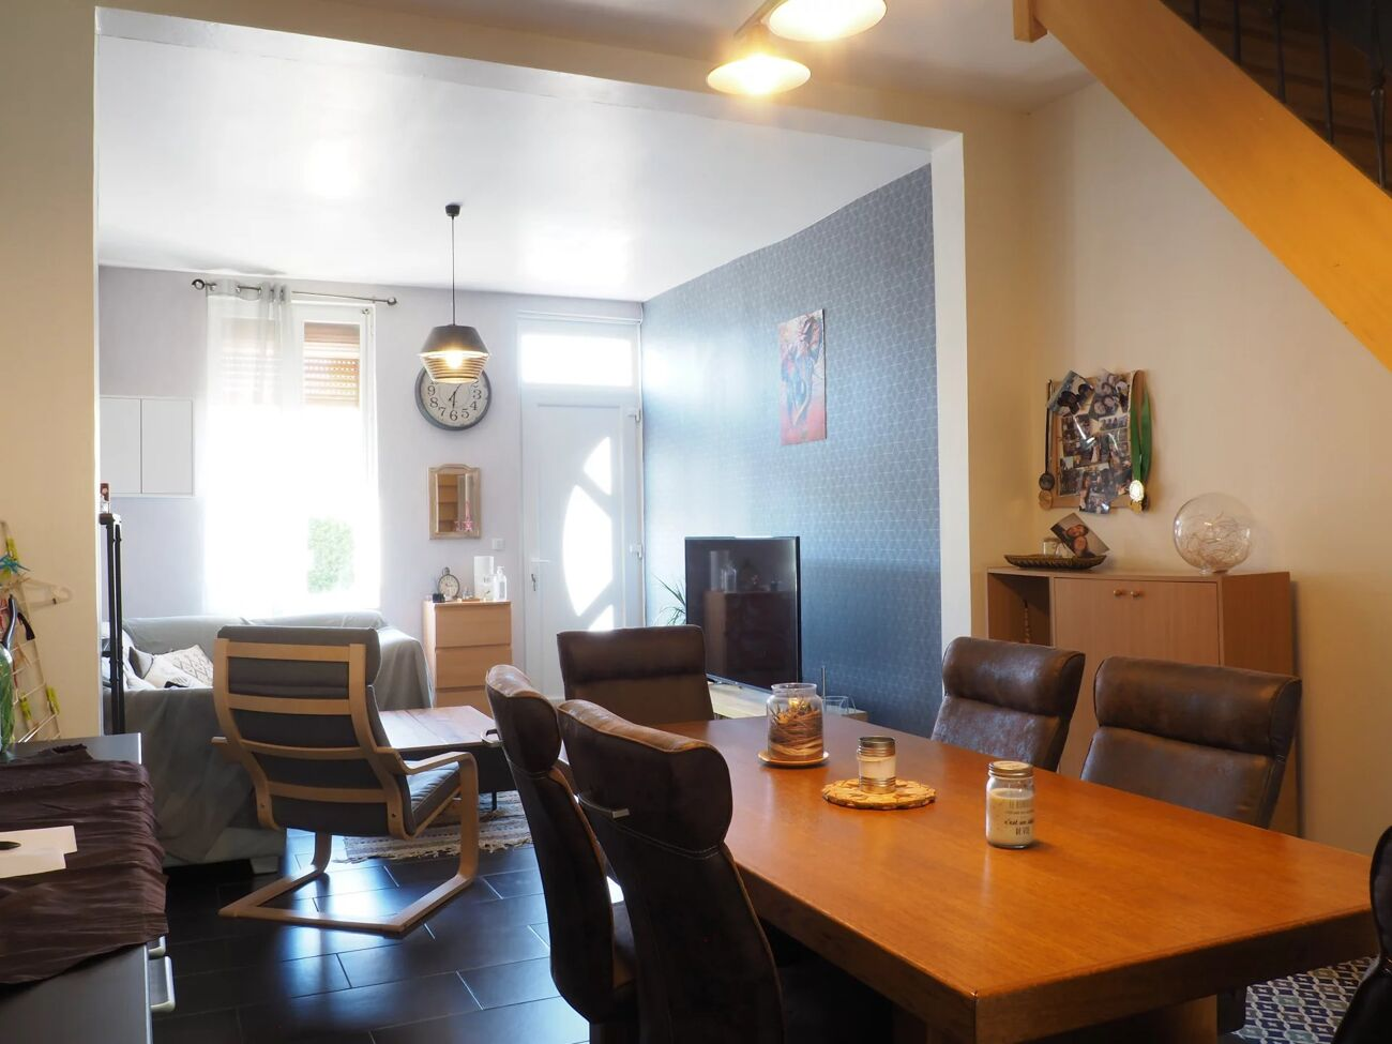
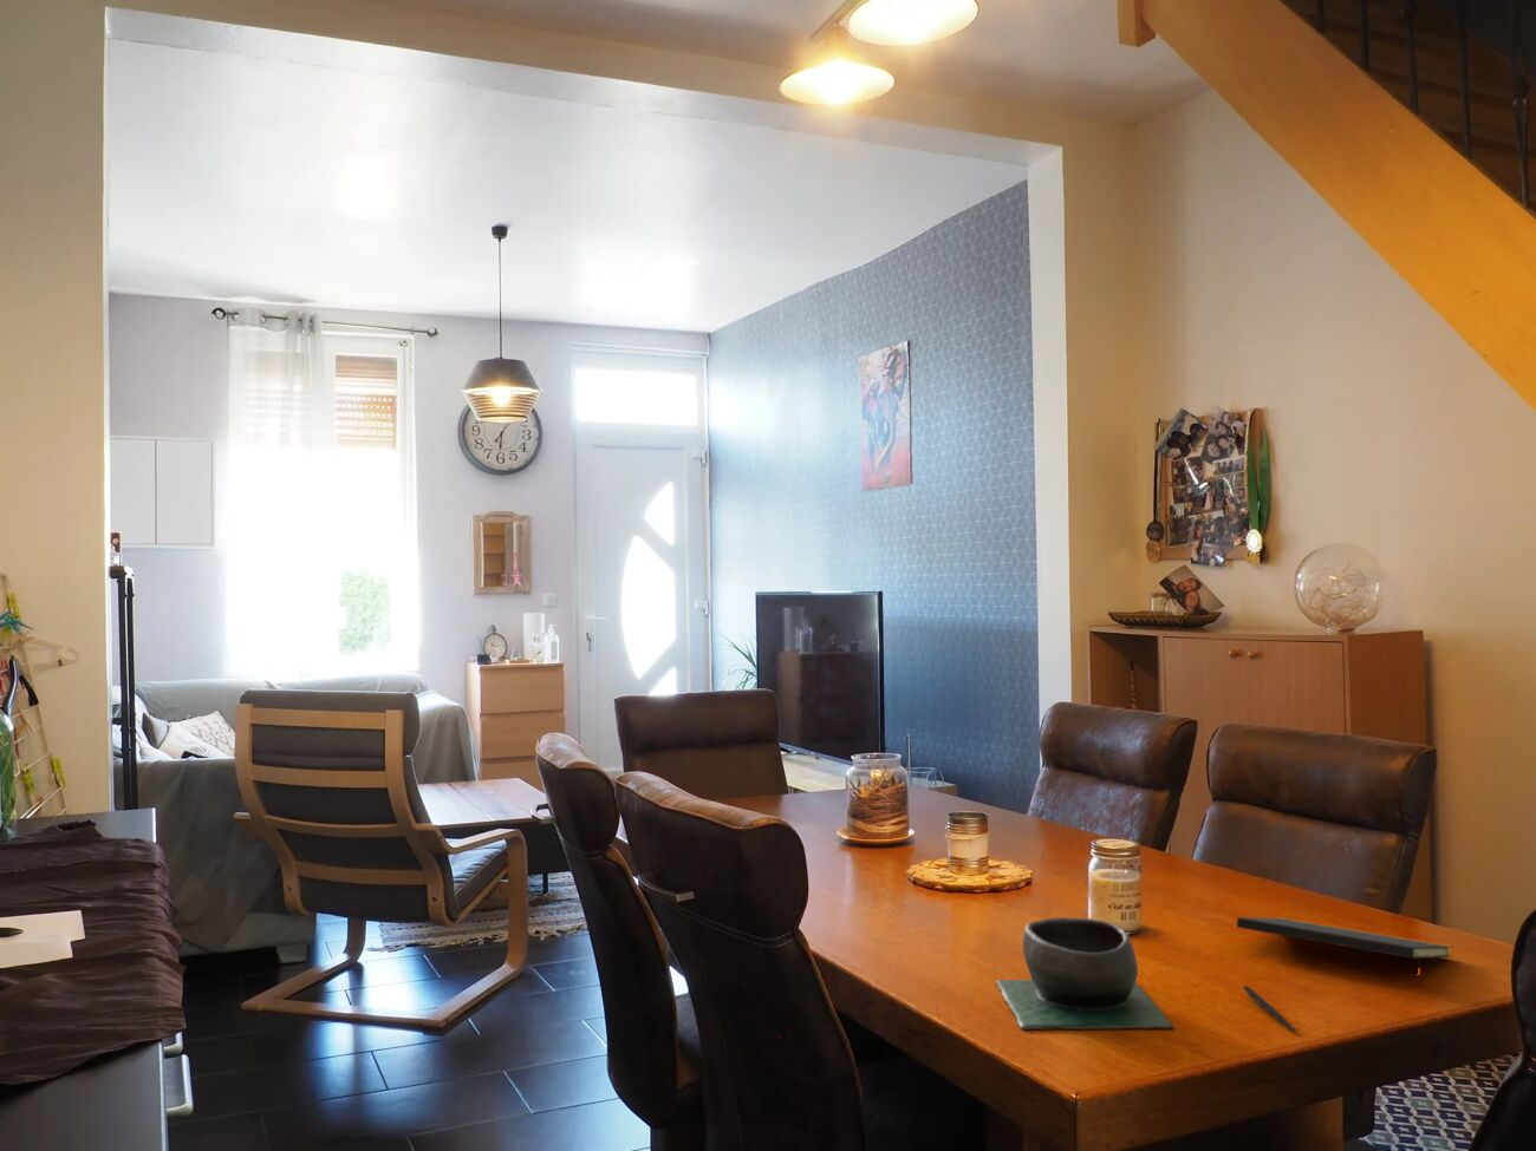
+ pen [1243,984,1299,1034]
+ bowl [995,916,1174,1030]
+ notepad [1236,916,1455,985]
